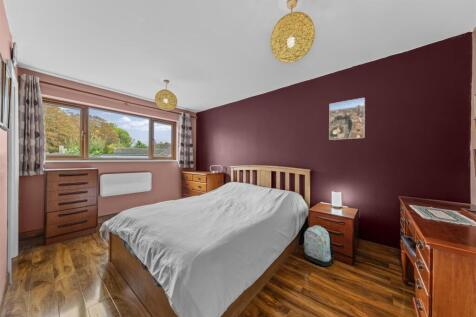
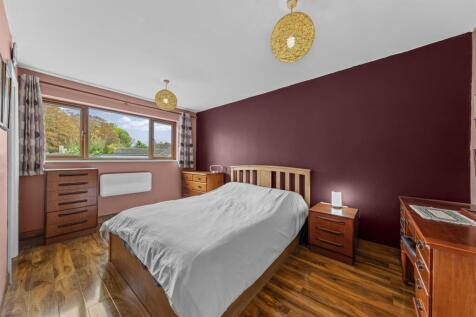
- backpack [302,224,336,267]
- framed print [328,97,366,141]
